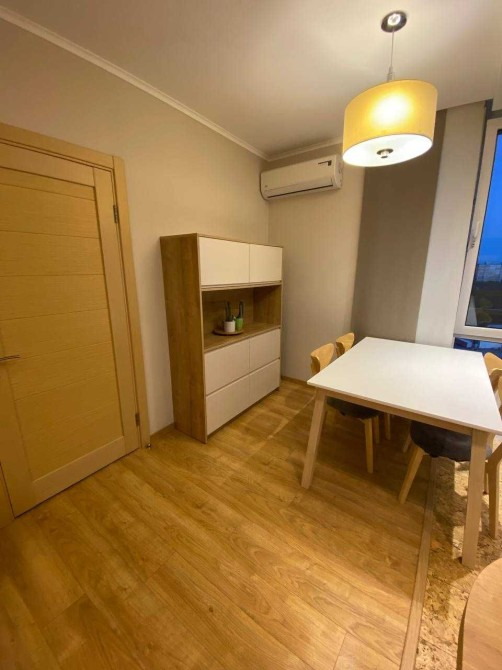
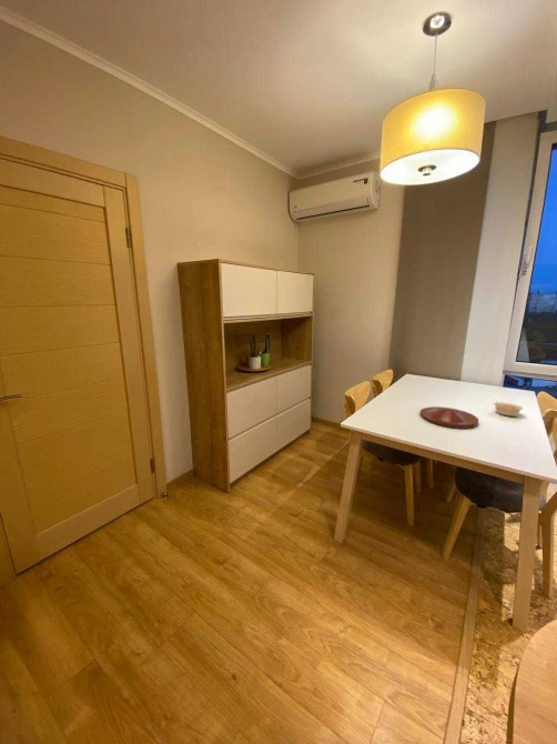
+ plate [418,405,479,430]
+ legume [493,398,524,418]
